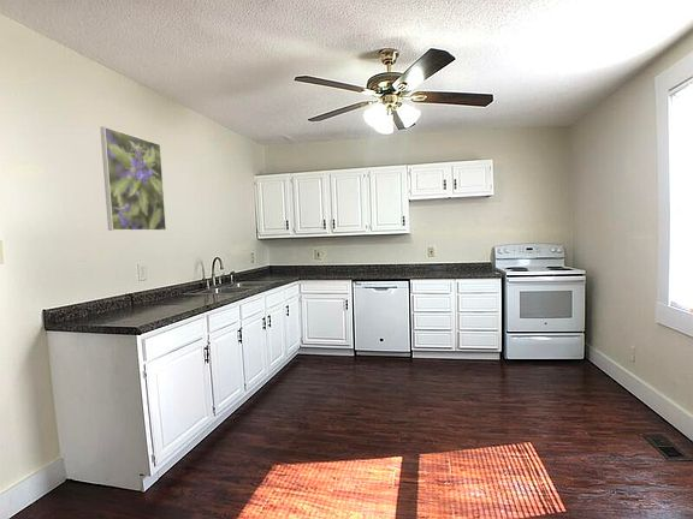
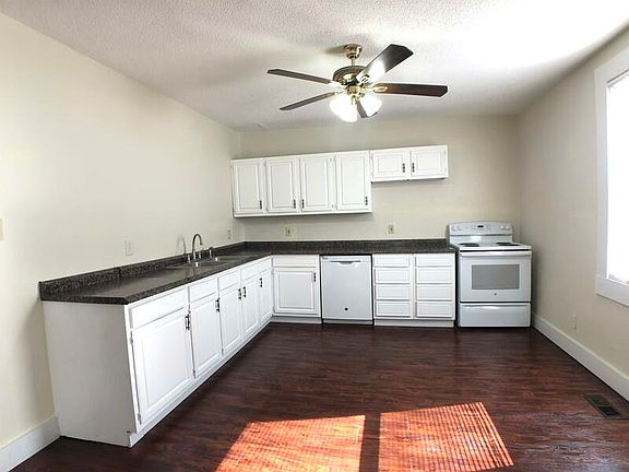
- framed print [99,125,167,232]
